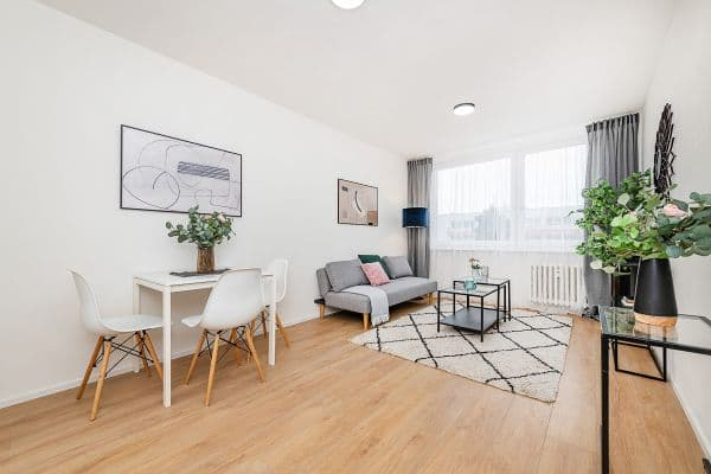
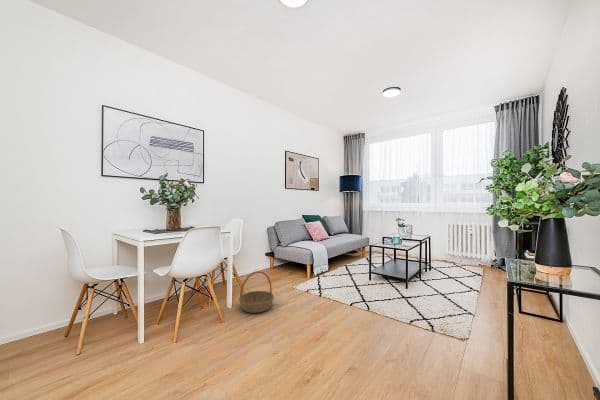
+ basket [238,270,275,314]
